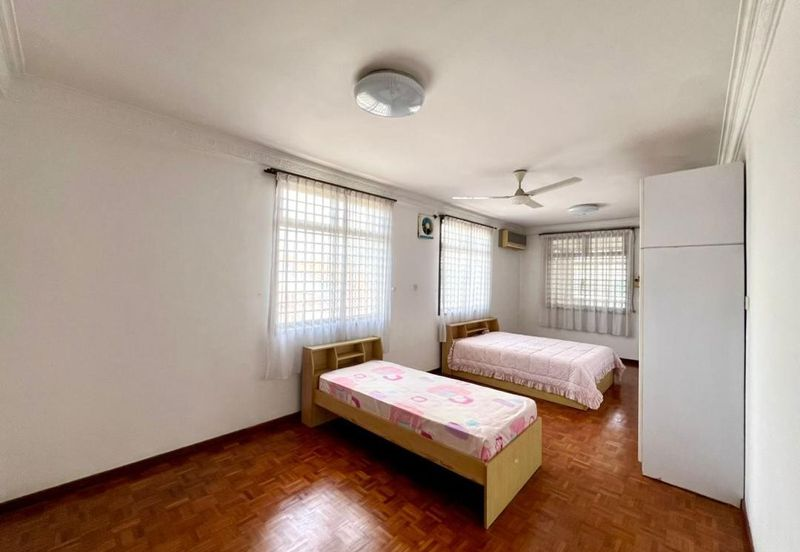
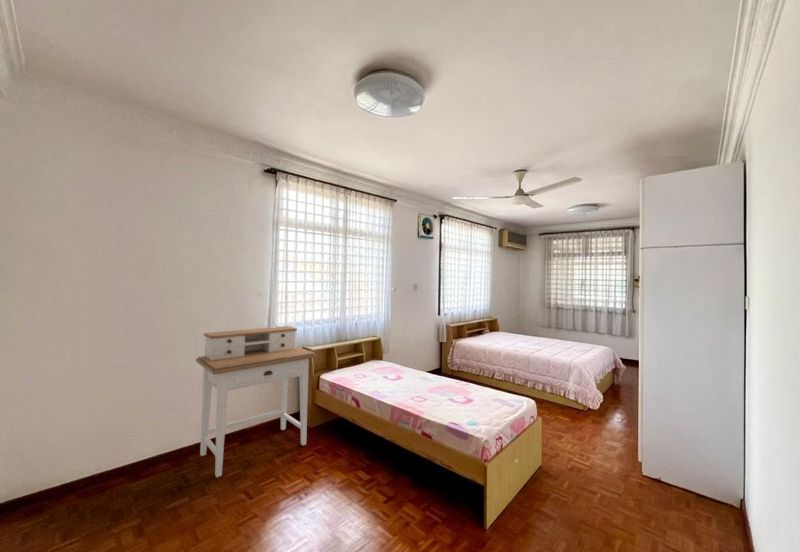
+ desk [195,325,317,478]
